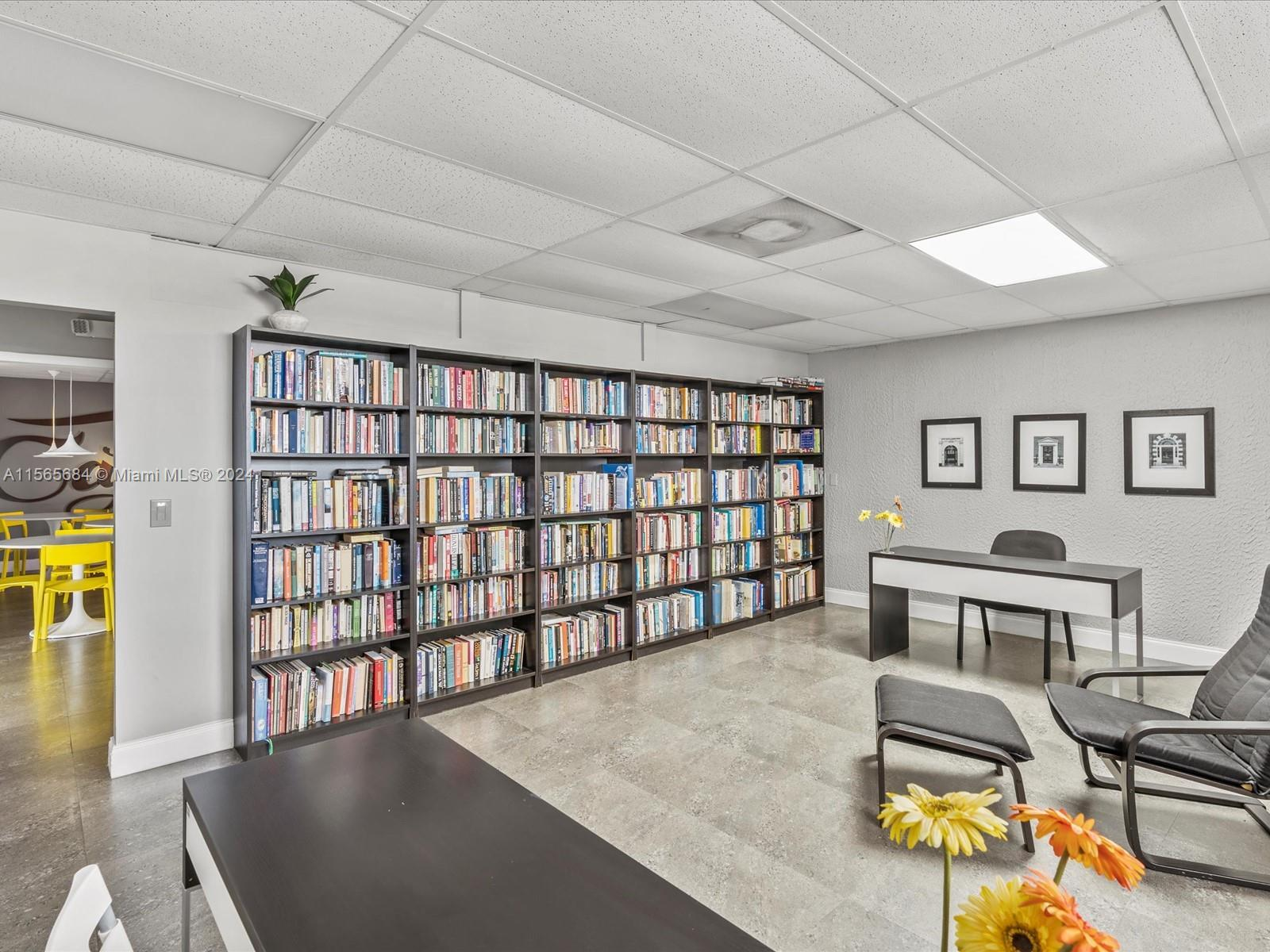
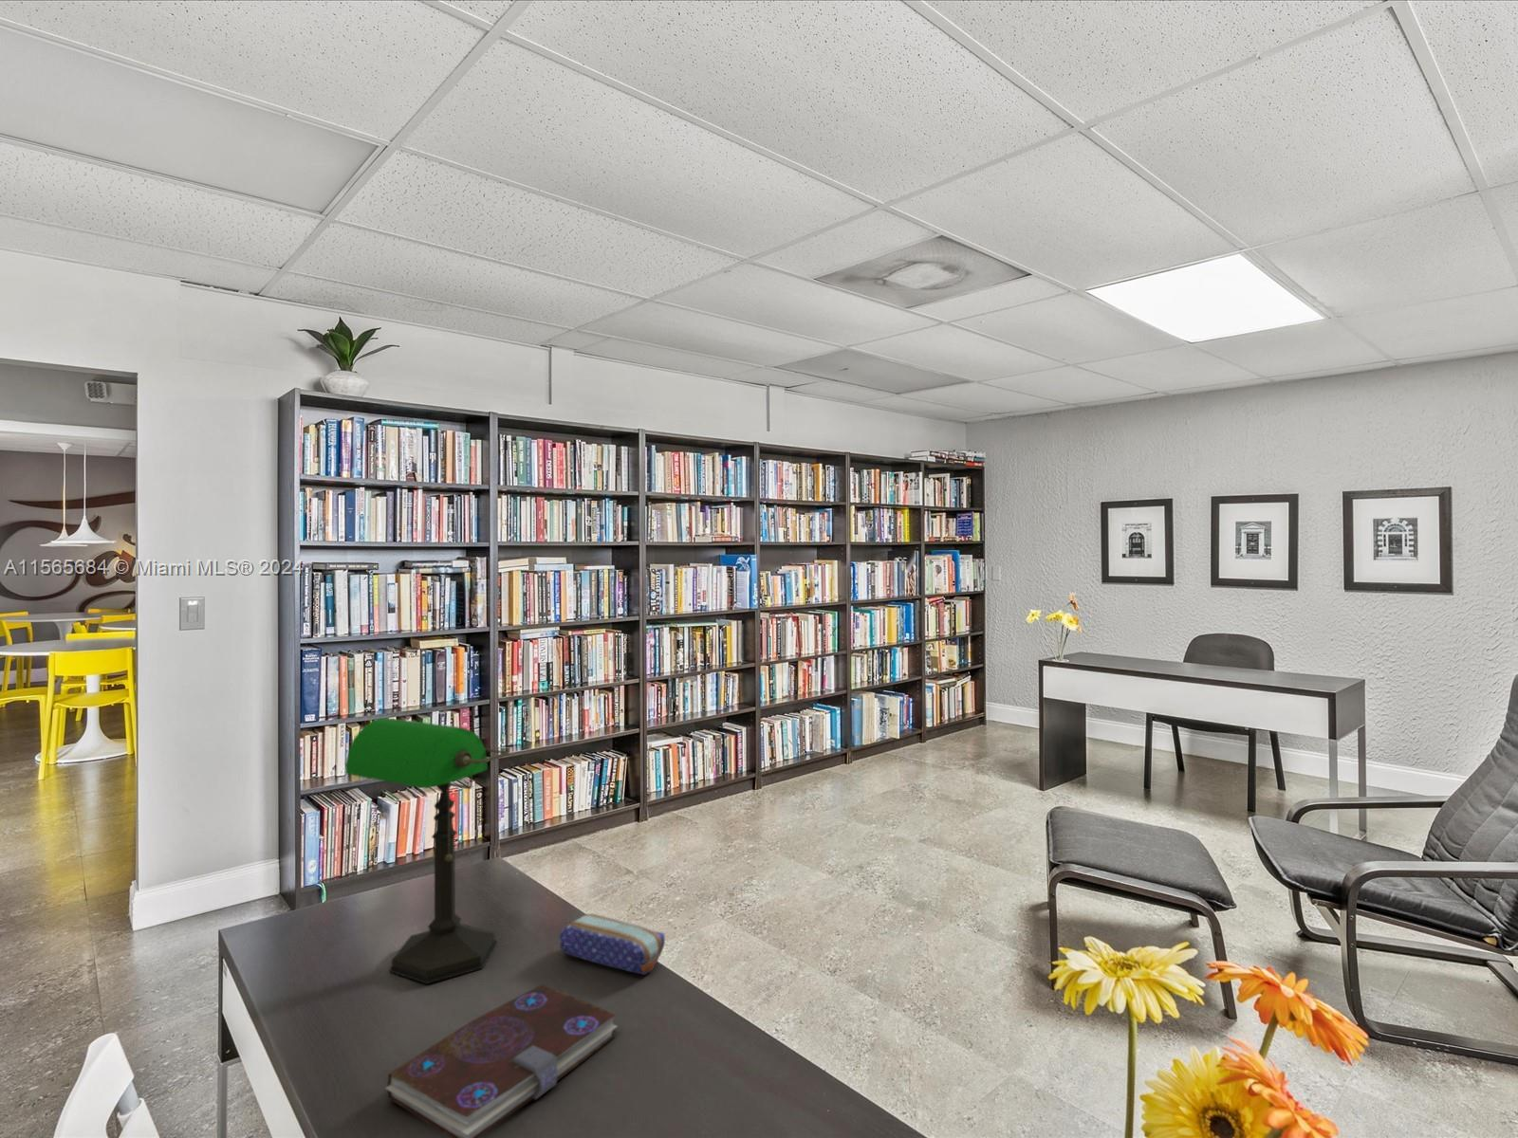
+ pencil case [558,913,666,975]
+ desk lamp [344,717,510,985]
+ book [384,984,618,1138]
